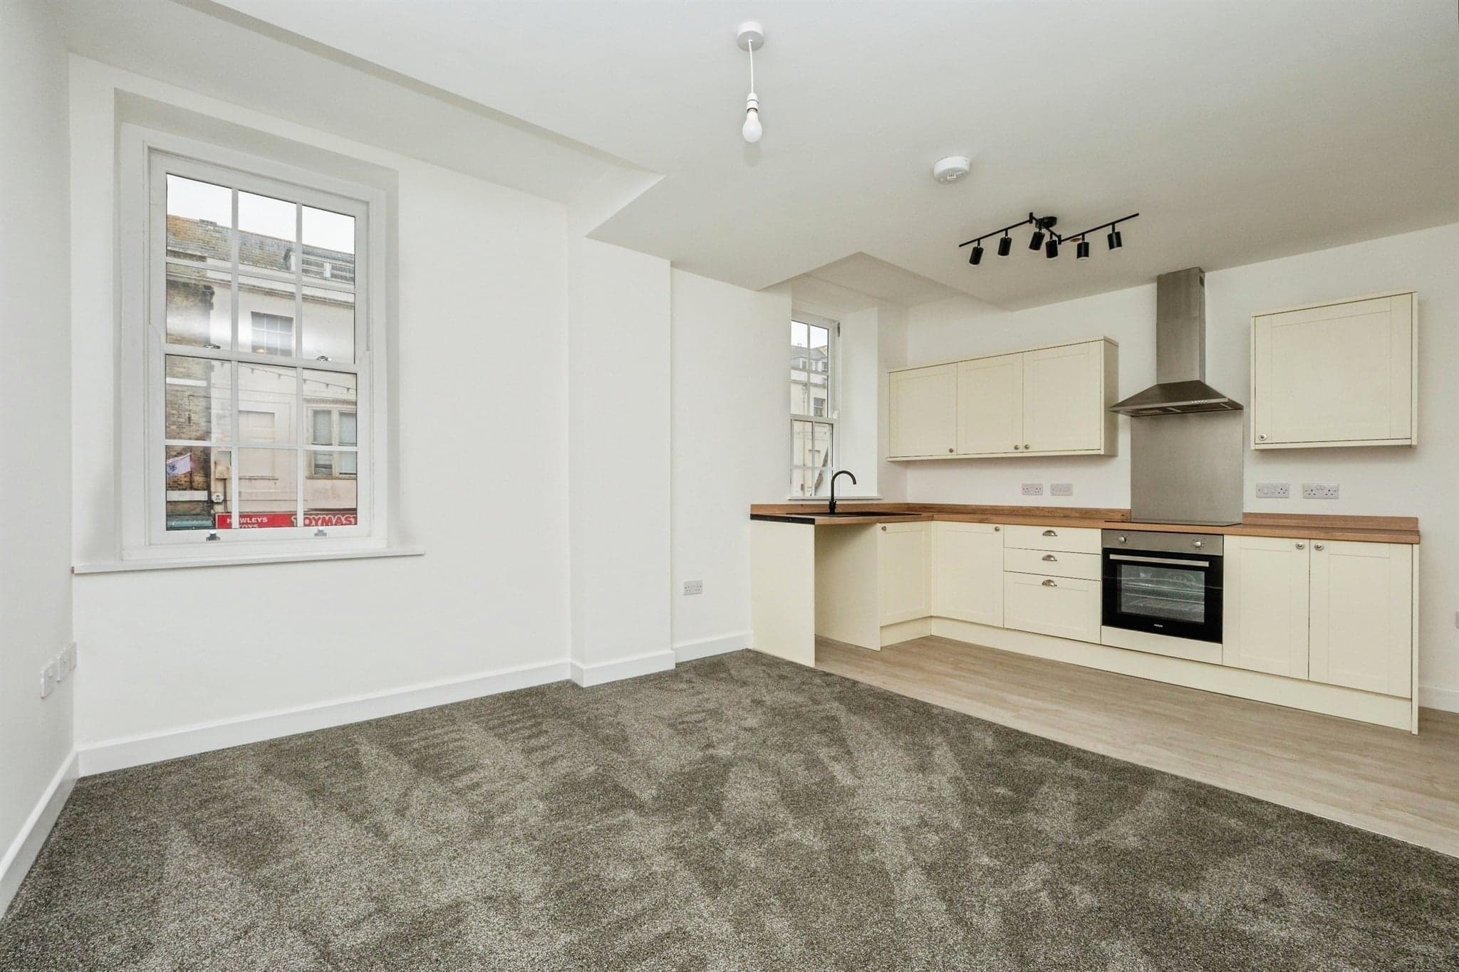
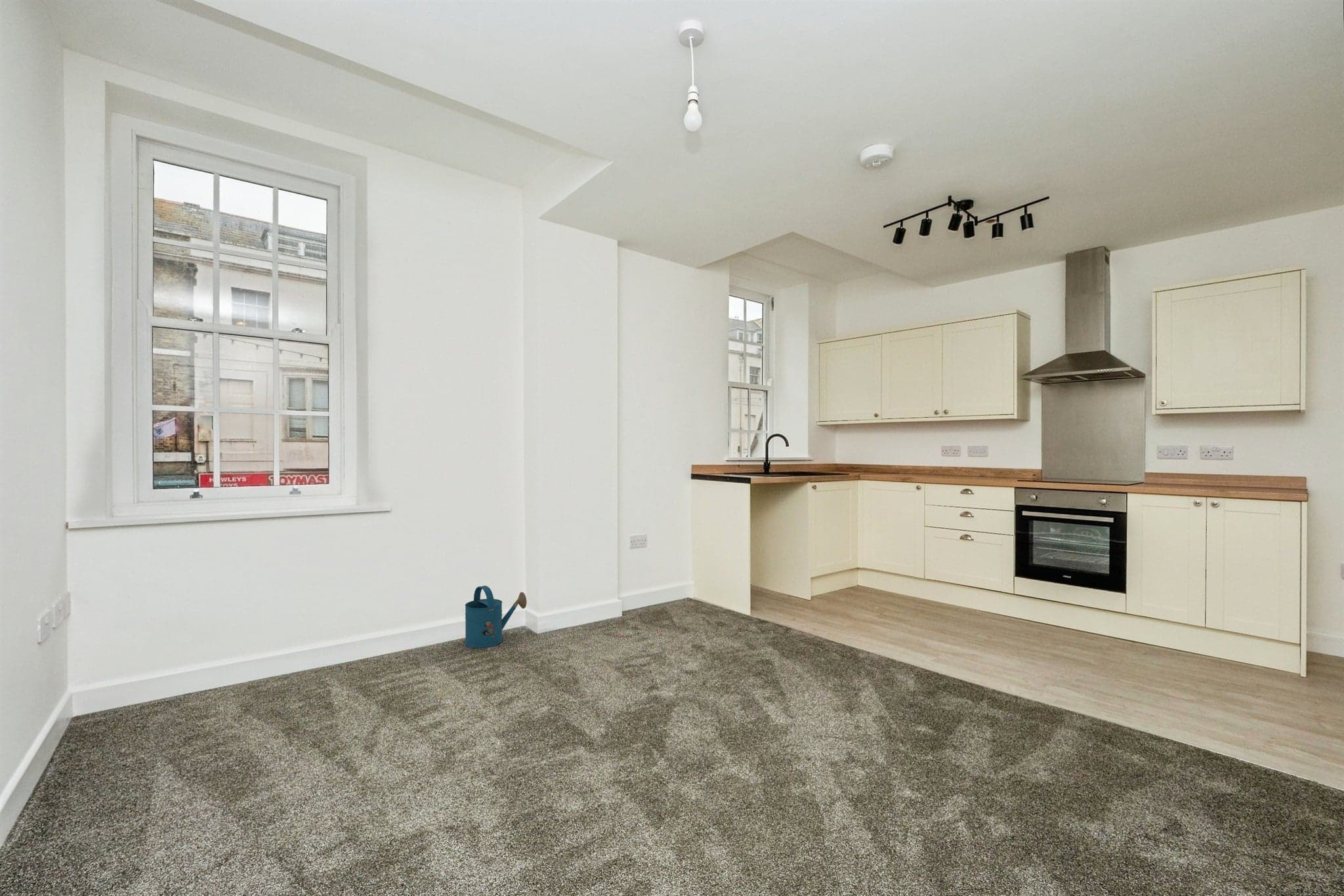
+ watering can [465,585,527,649]
